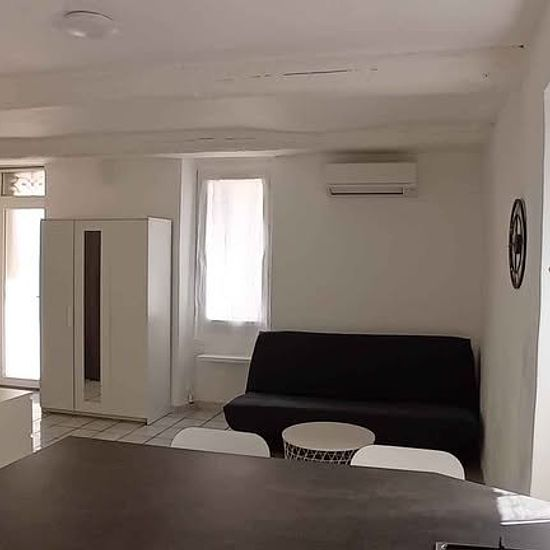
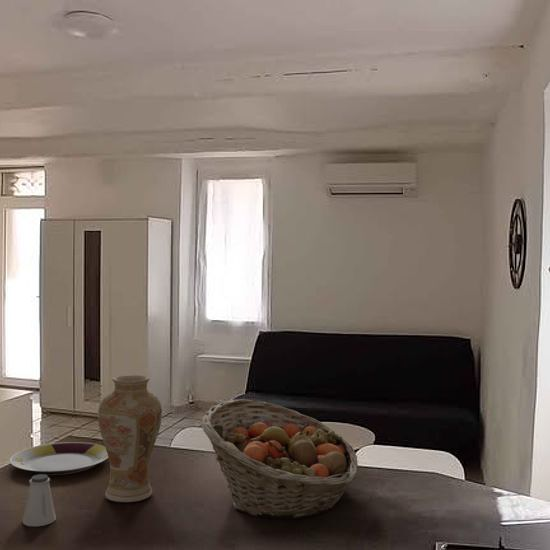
+ vase [97,374,163,503]
+ fruit basket [201,398,359,520]
+ saltshaker [22,474,57,527]
+ plate [9,441,109,476]
